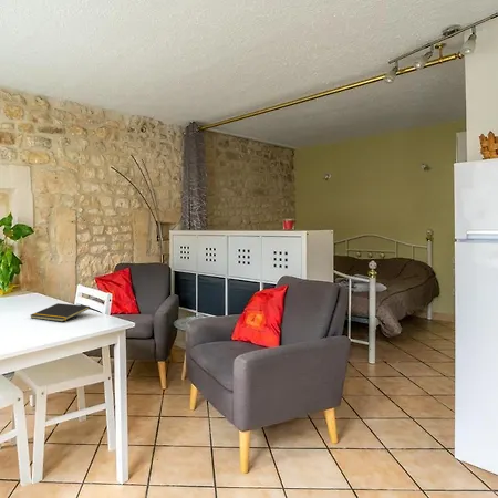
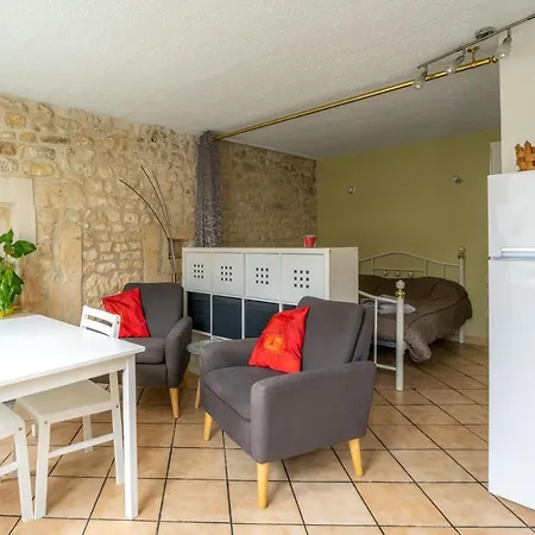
- notepad [30,302,91,323]
